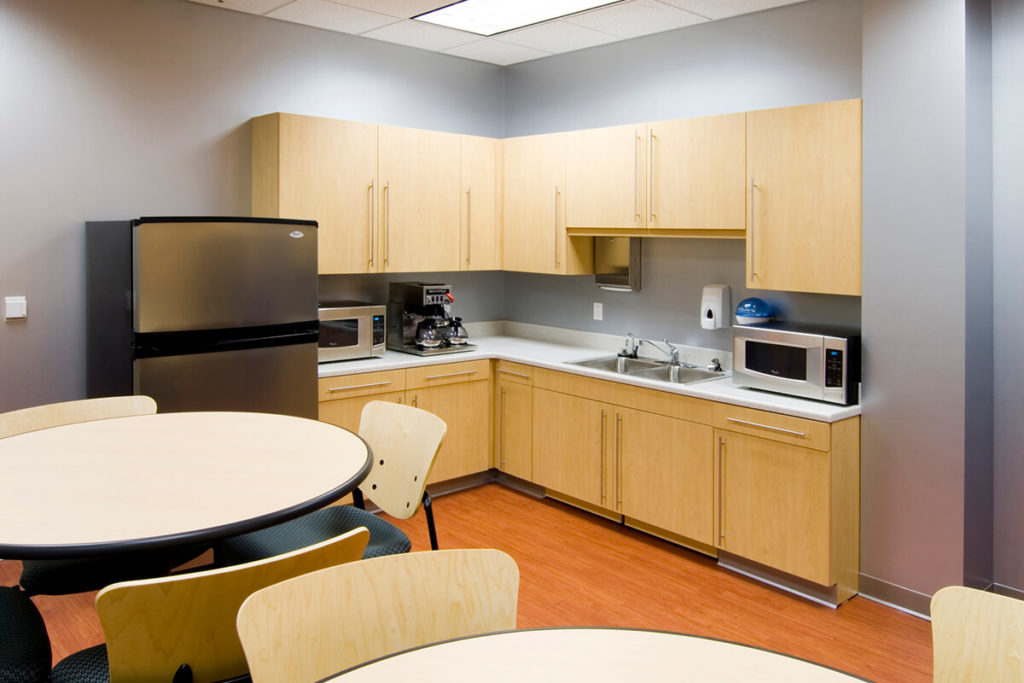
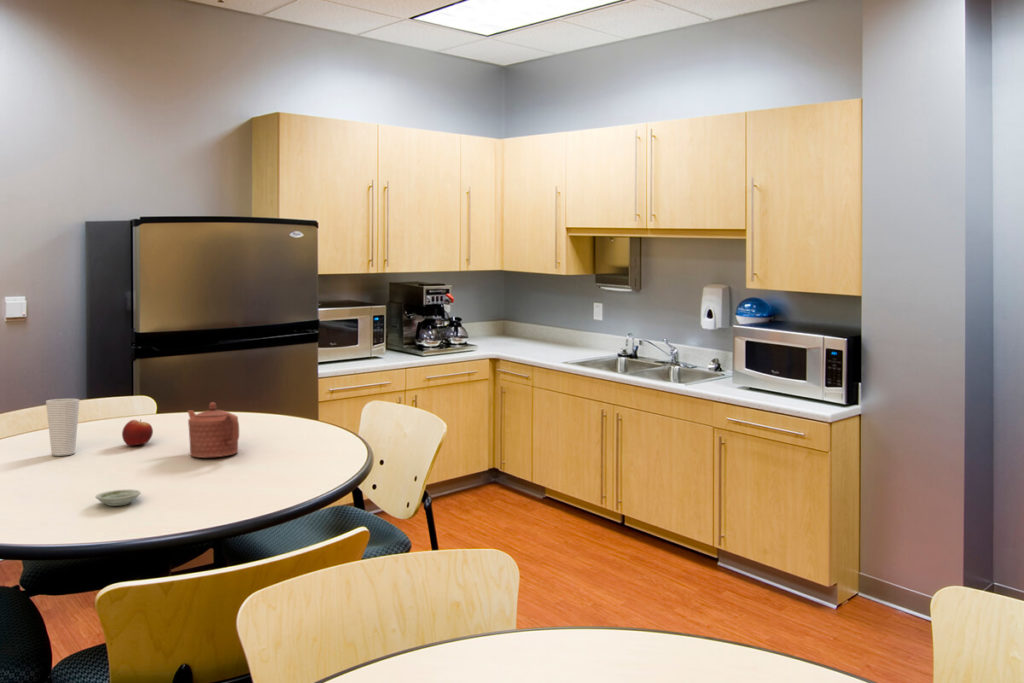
+ cup [45,398,80,457]
+ saucer [95,489,142,507]
+ teapot [187,401,240,459]
+ fruit [121,419,154,447]
